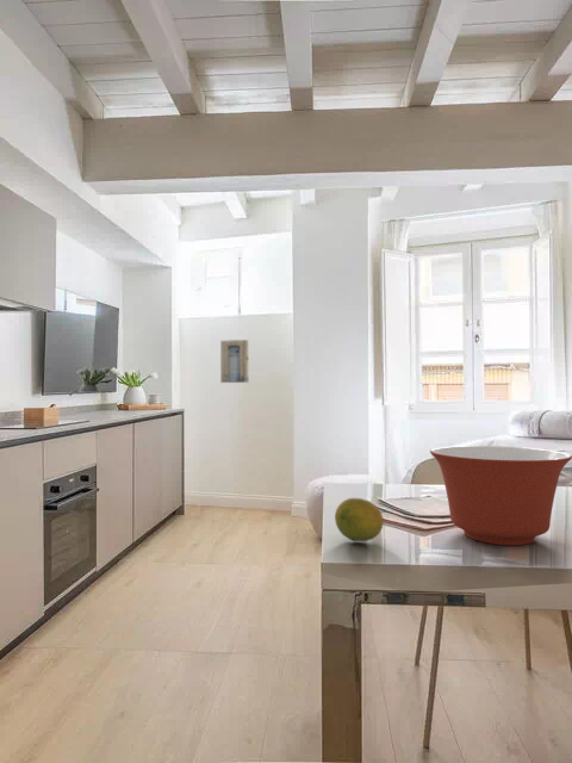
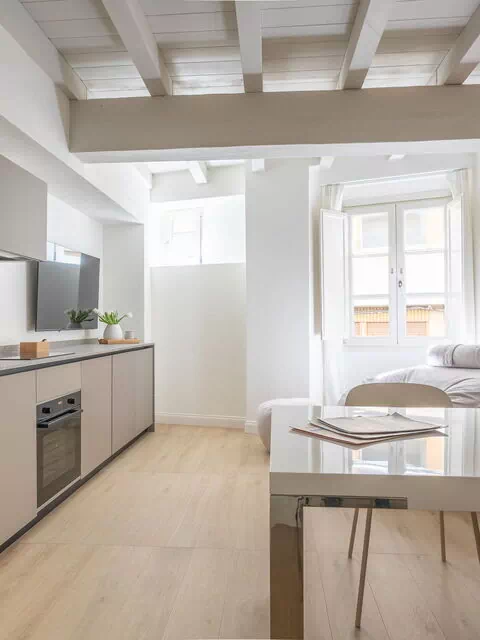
- mixing bowl [429,445,572,546]
- wall art [219,339,250,384]
- fruit [334,497,385,542]
